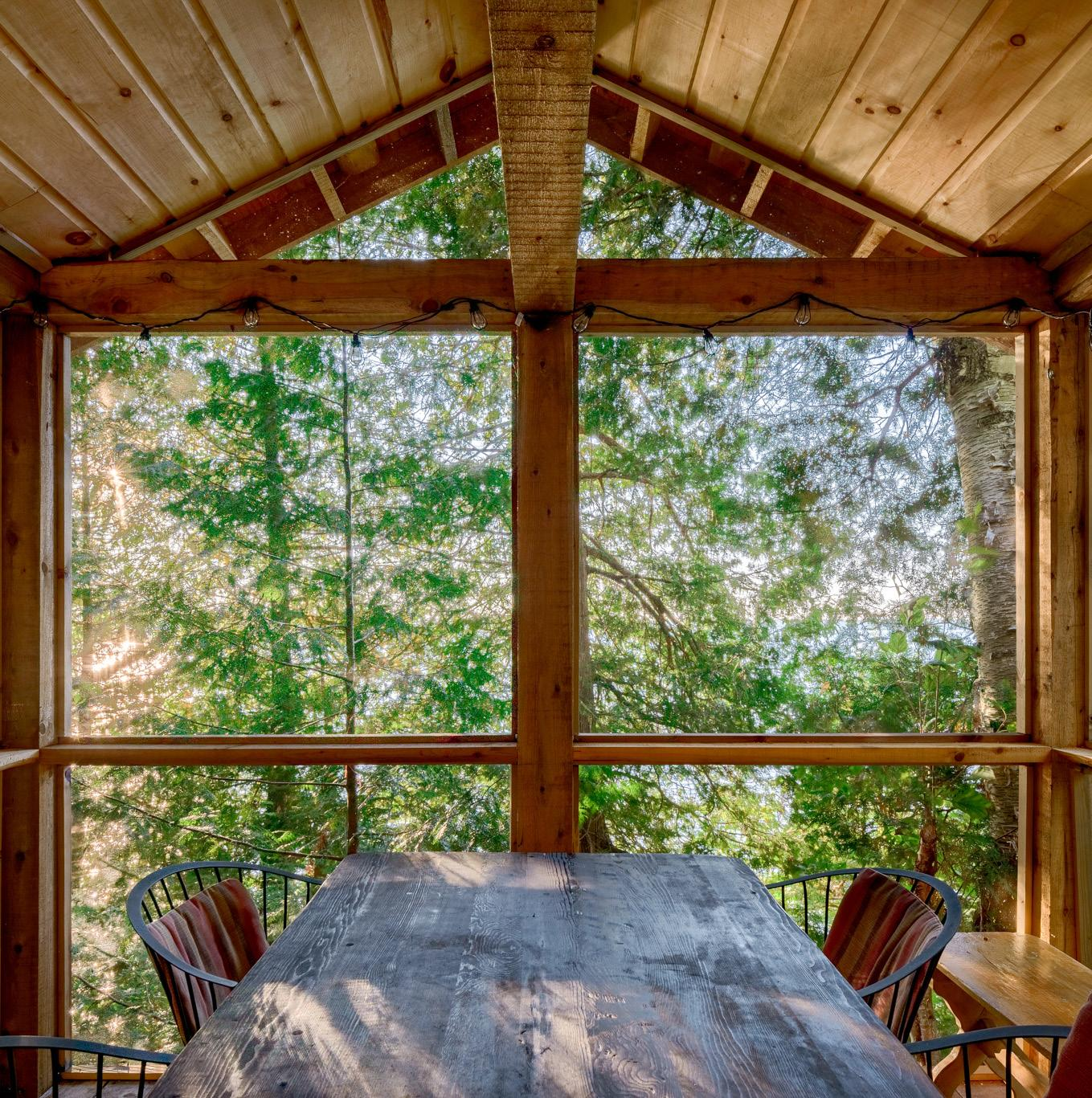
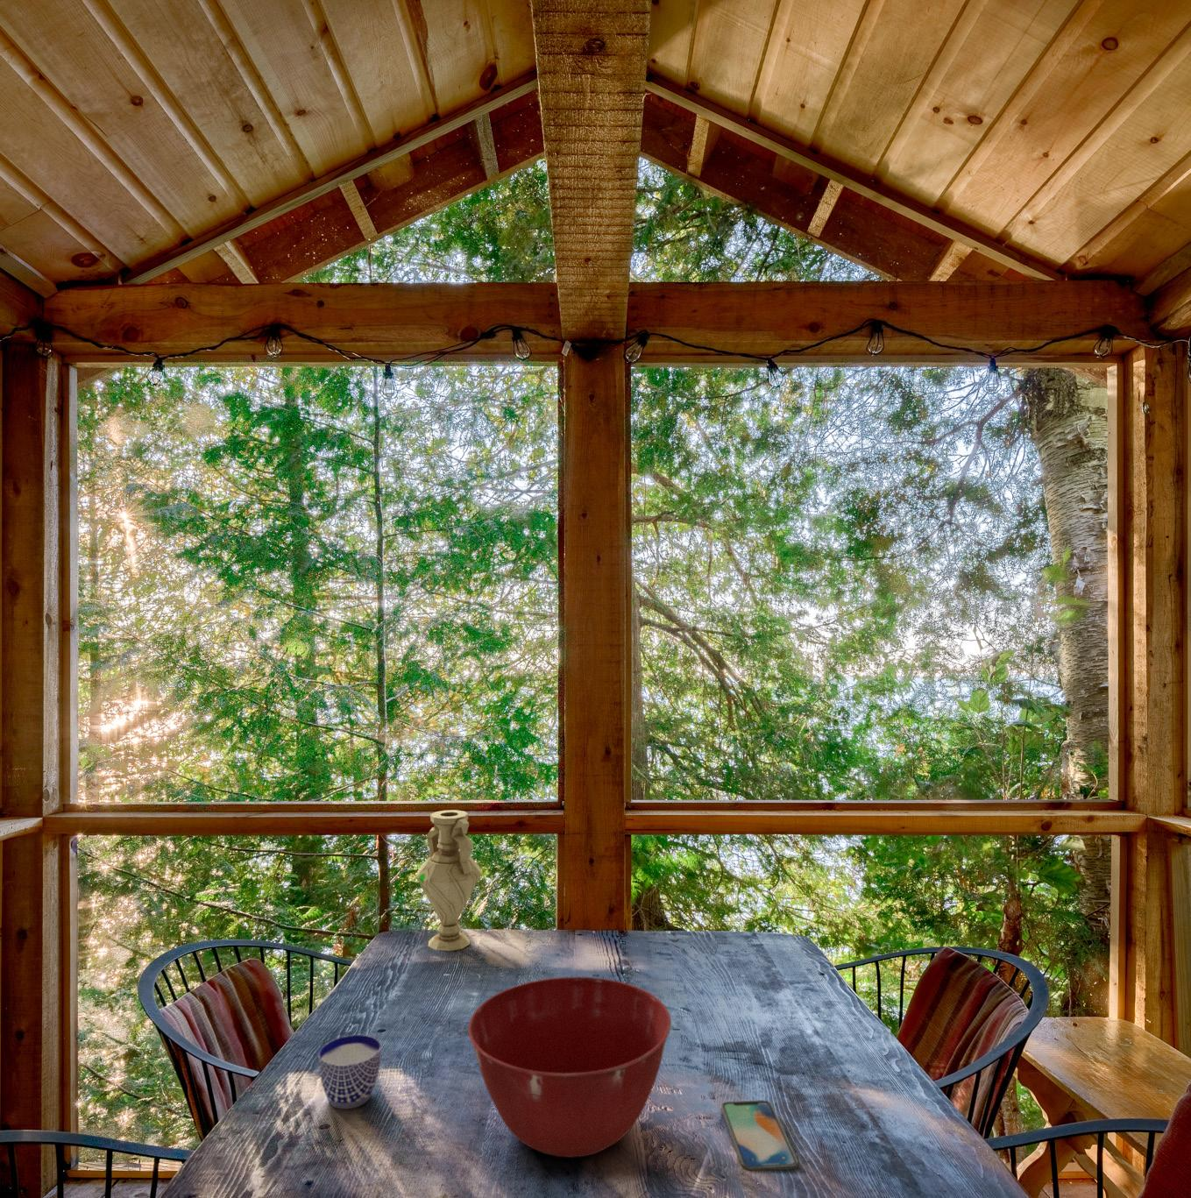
+ vase [416,808,482,951]
+ cup [317,1034,382,1110]
+ smartphone [721,1099,799,1171]
+ mixing bowl [467,977,672,1159]
